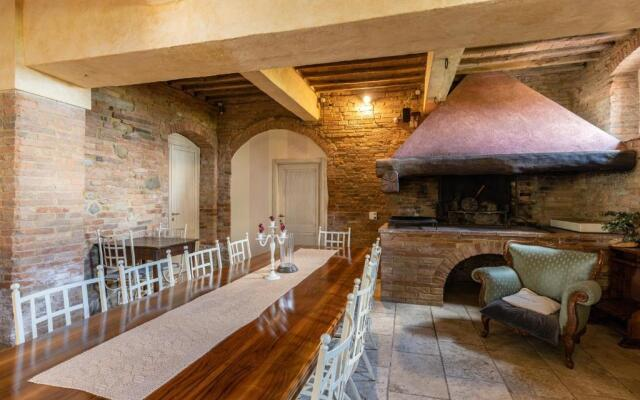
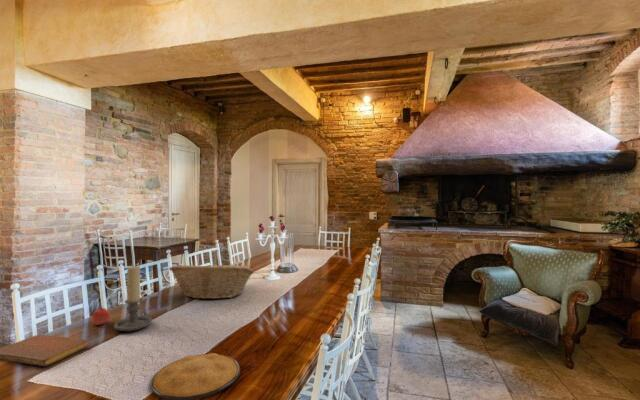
+ fruit basket [168,261,255,300]
+ plate [150,352,241,400]
+ apple [91,306,111,326]
+ notebook [0,334,89,367]
+ candle holder [113,265,153,332]
